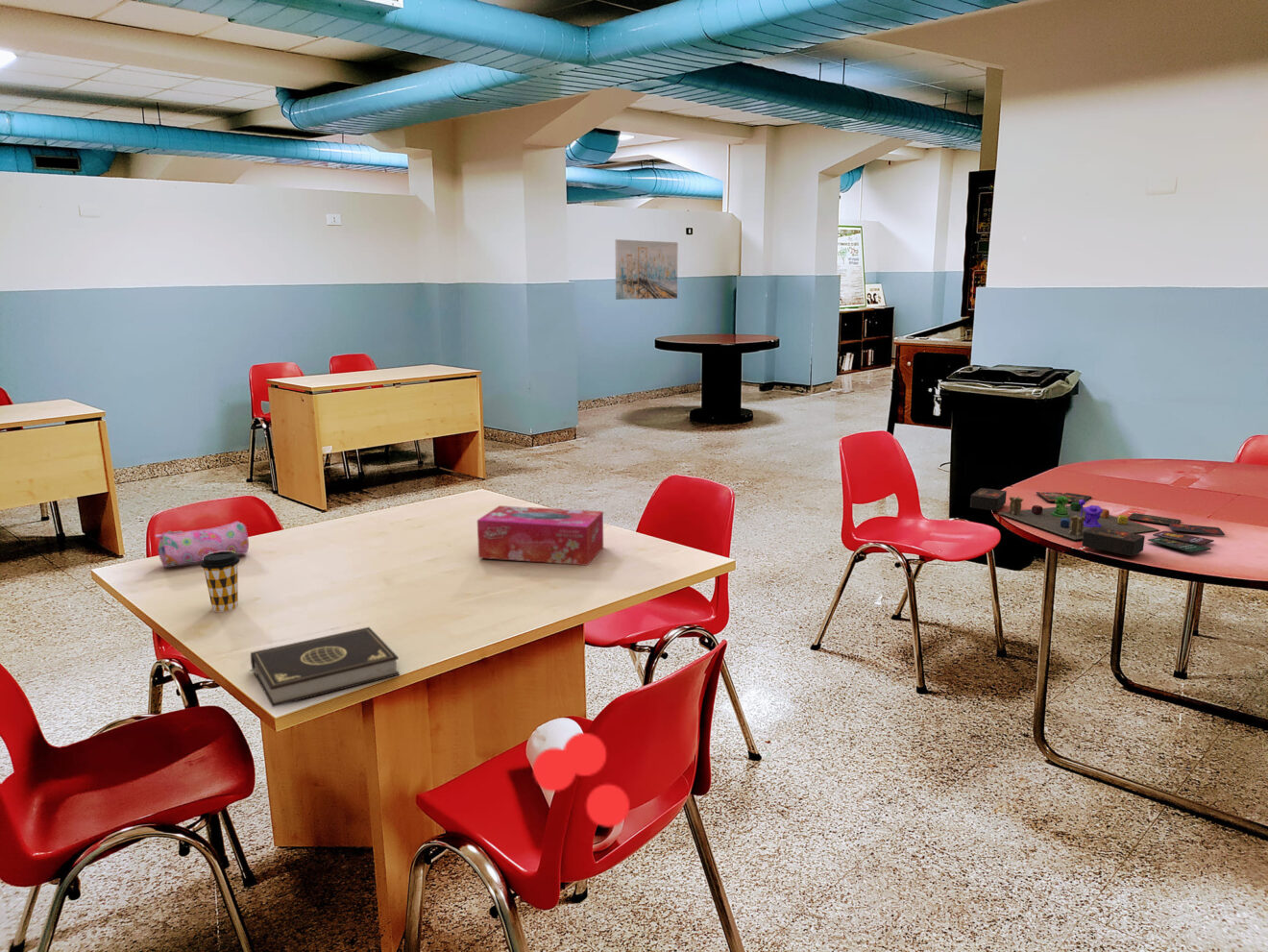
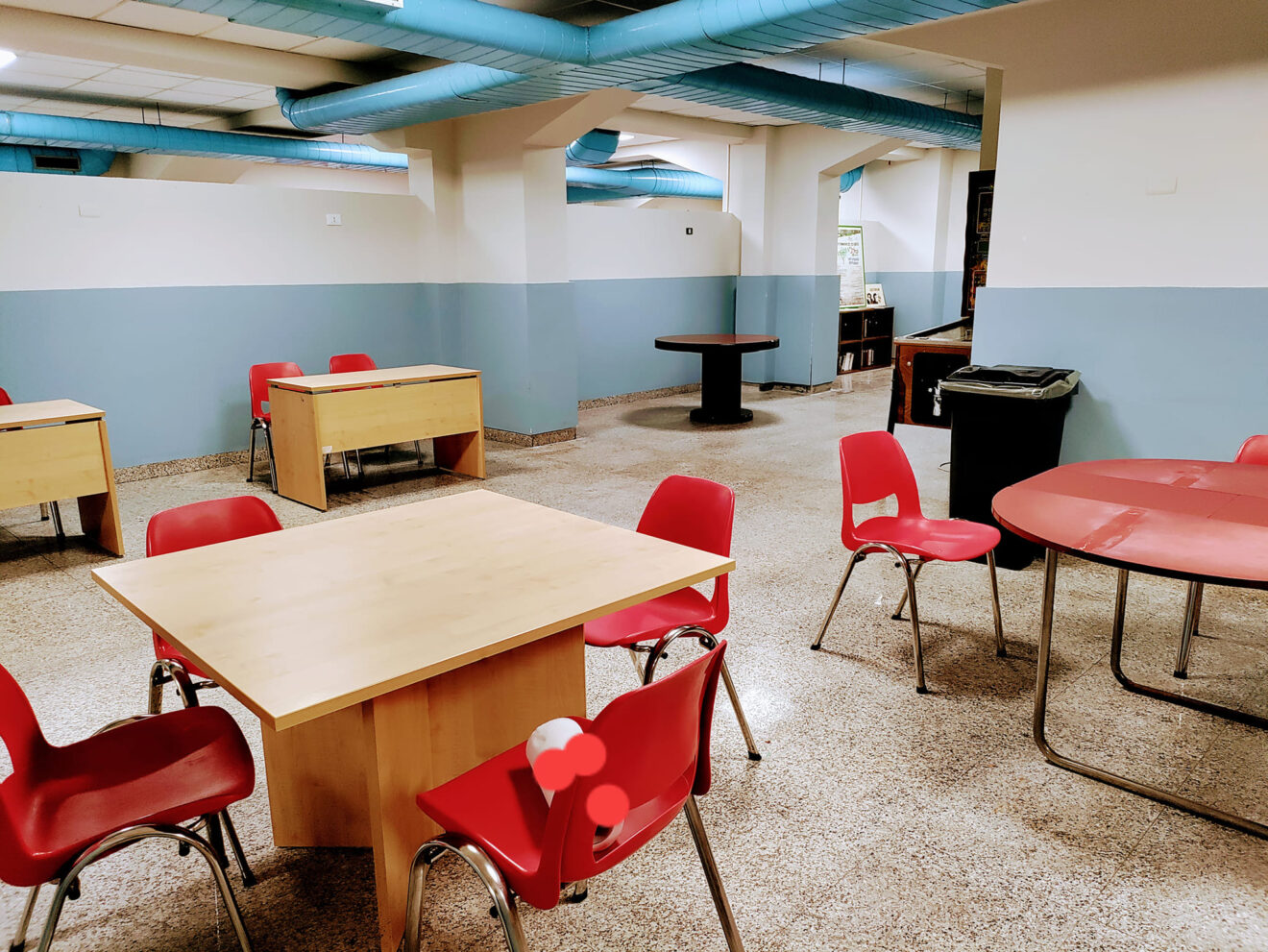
- wall art [615,238,678,301]
- book [249,626,401,708]
- coffee cup [200,551,240,613]
- board game [969,487,1226,557]
- tissue box [476,504,604,566]
- pencil case [154,521,250,568]
